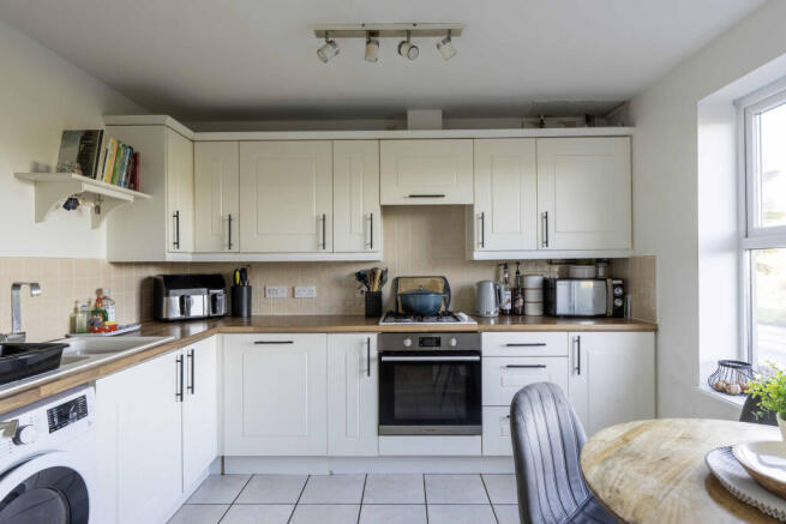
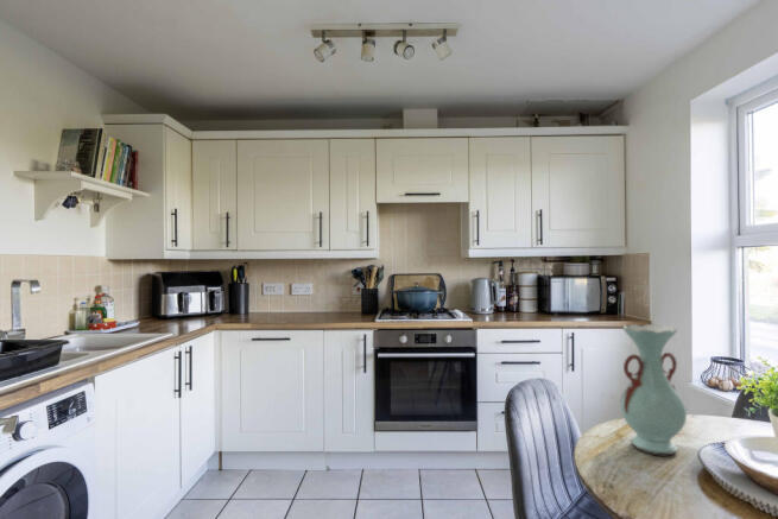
+ decorative vase [619,323,688,456]
